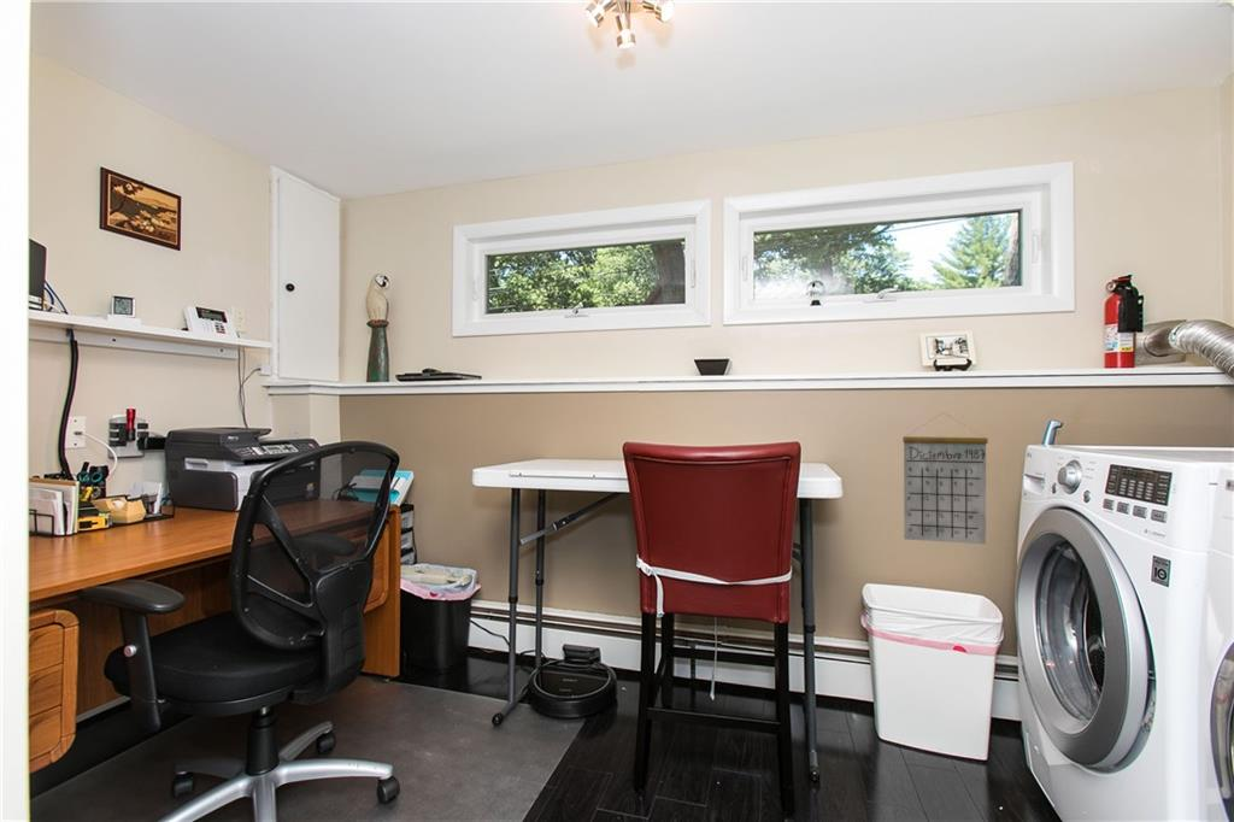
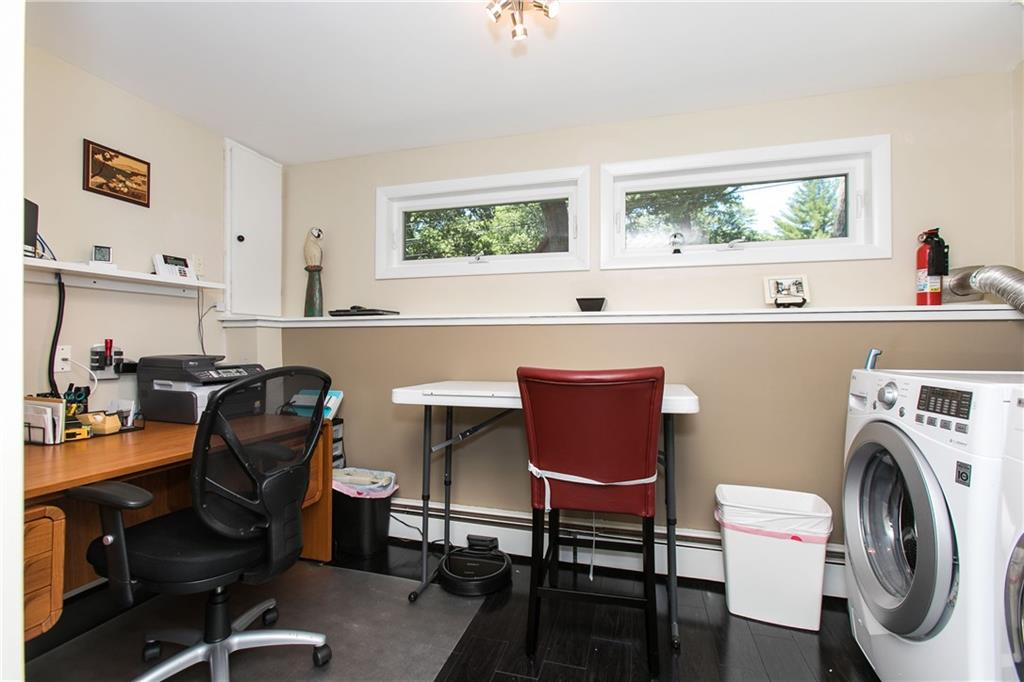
- calendar [901,411,989,546]
